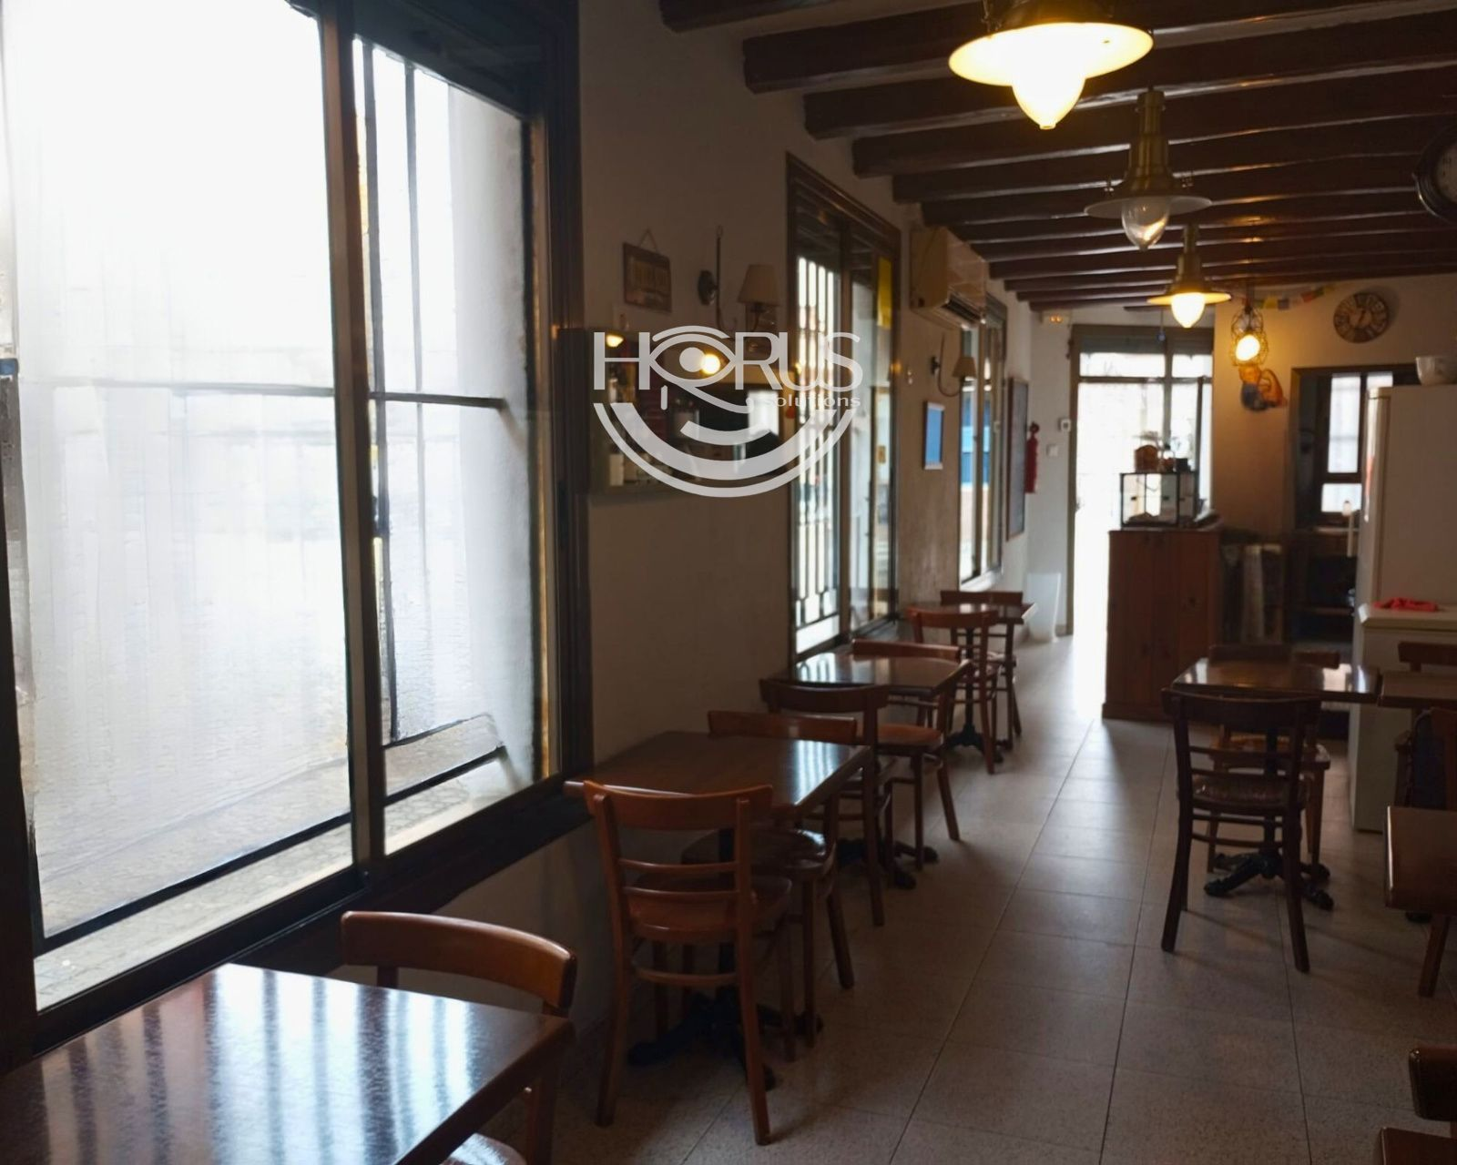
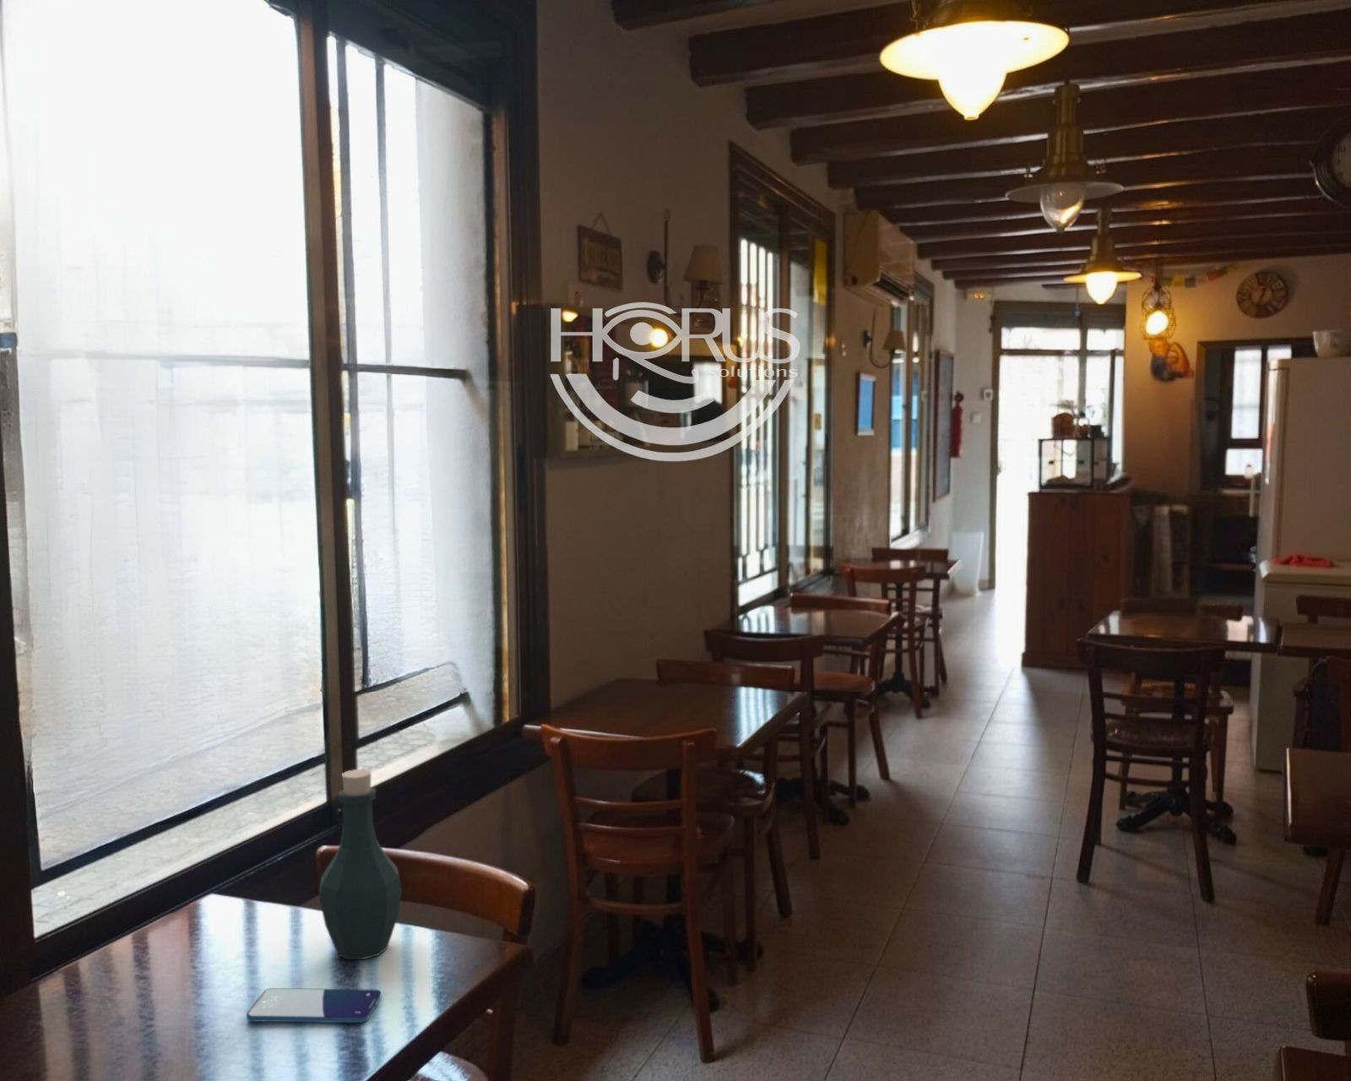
+ smartphone [246,987,382,1024]
+ bottle [319,769,403,961]
